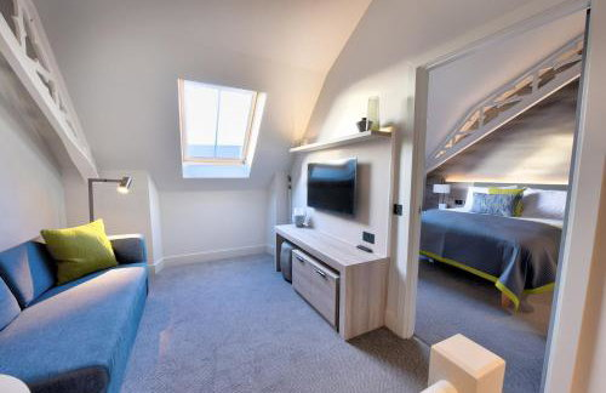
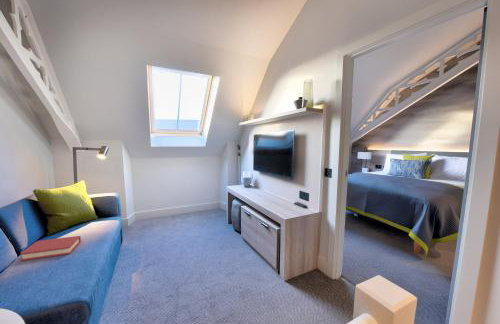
+ hardback book [19,235,82,262]
